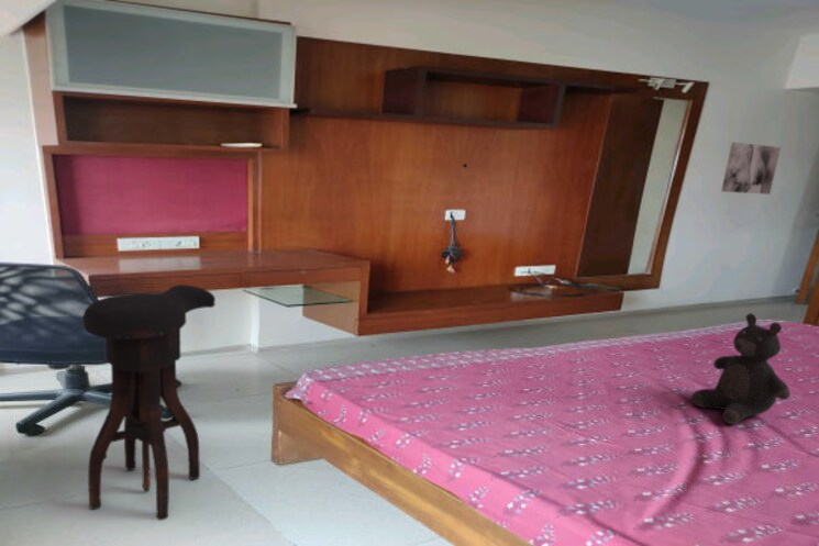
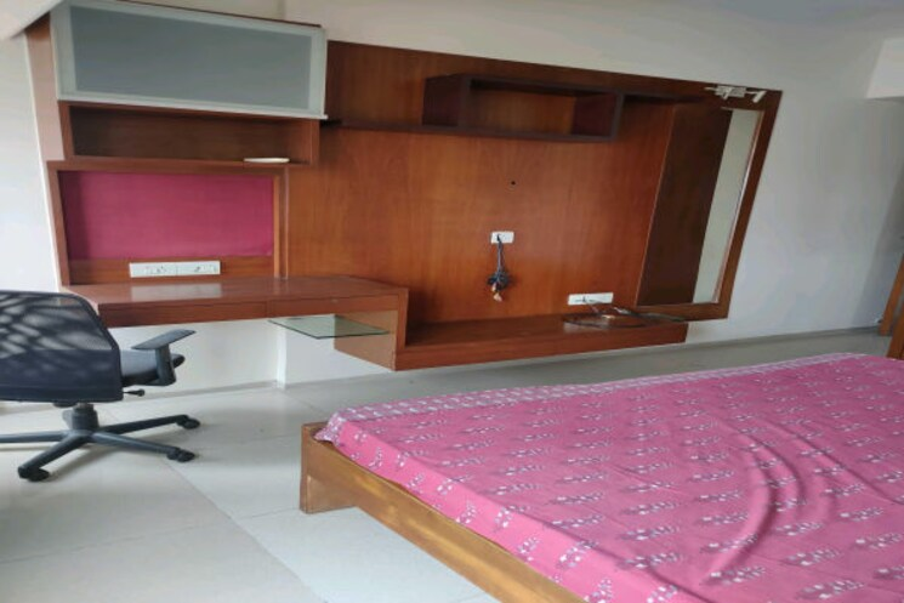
- teddy bear [690,312,792,425]
- wall art [720,141,782,196]
- stool [81,283,217,522]
